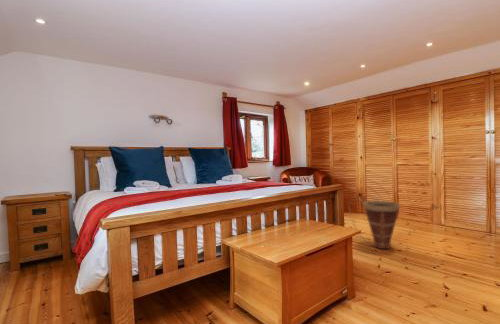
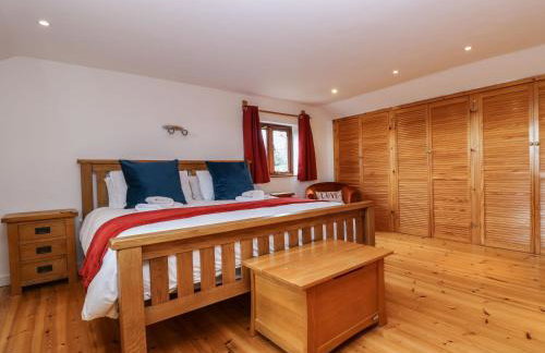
- basket [348,194,401,250]
